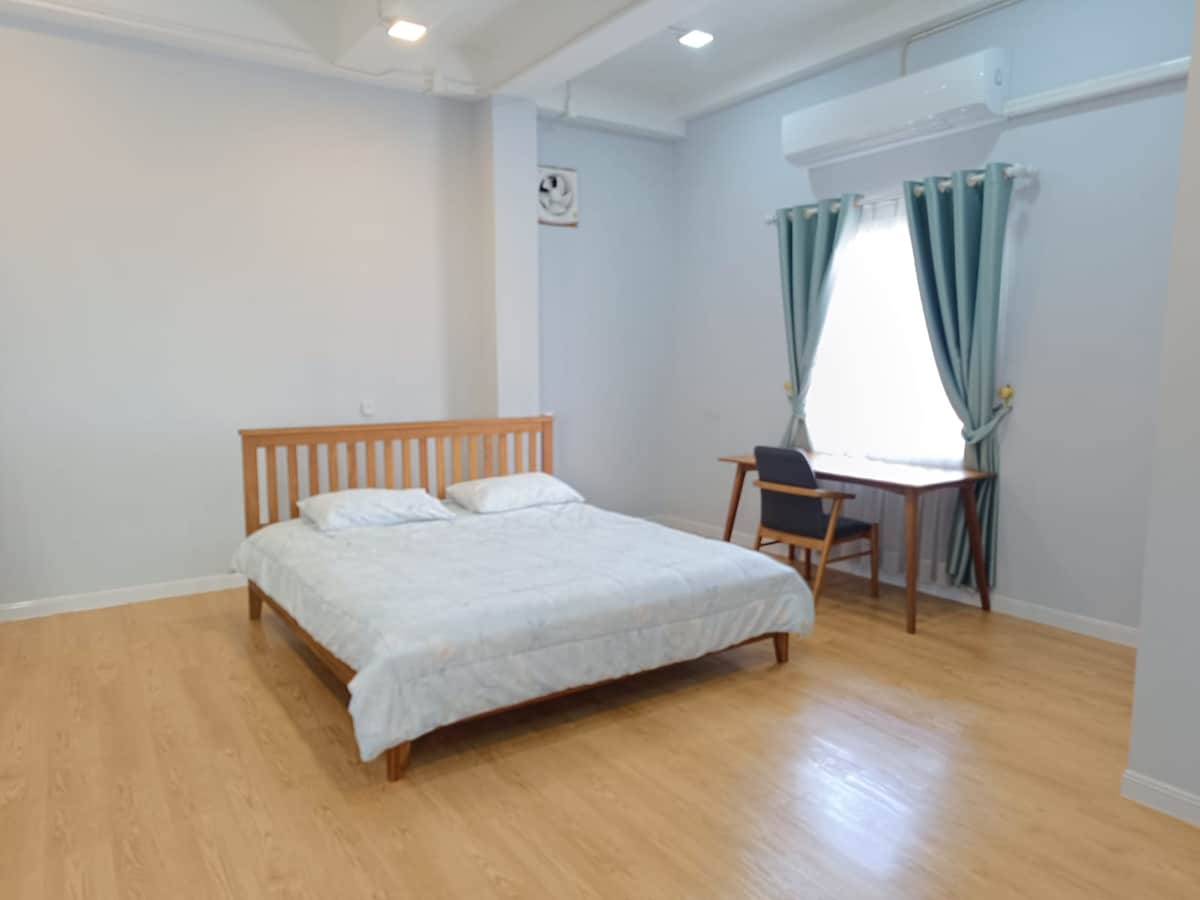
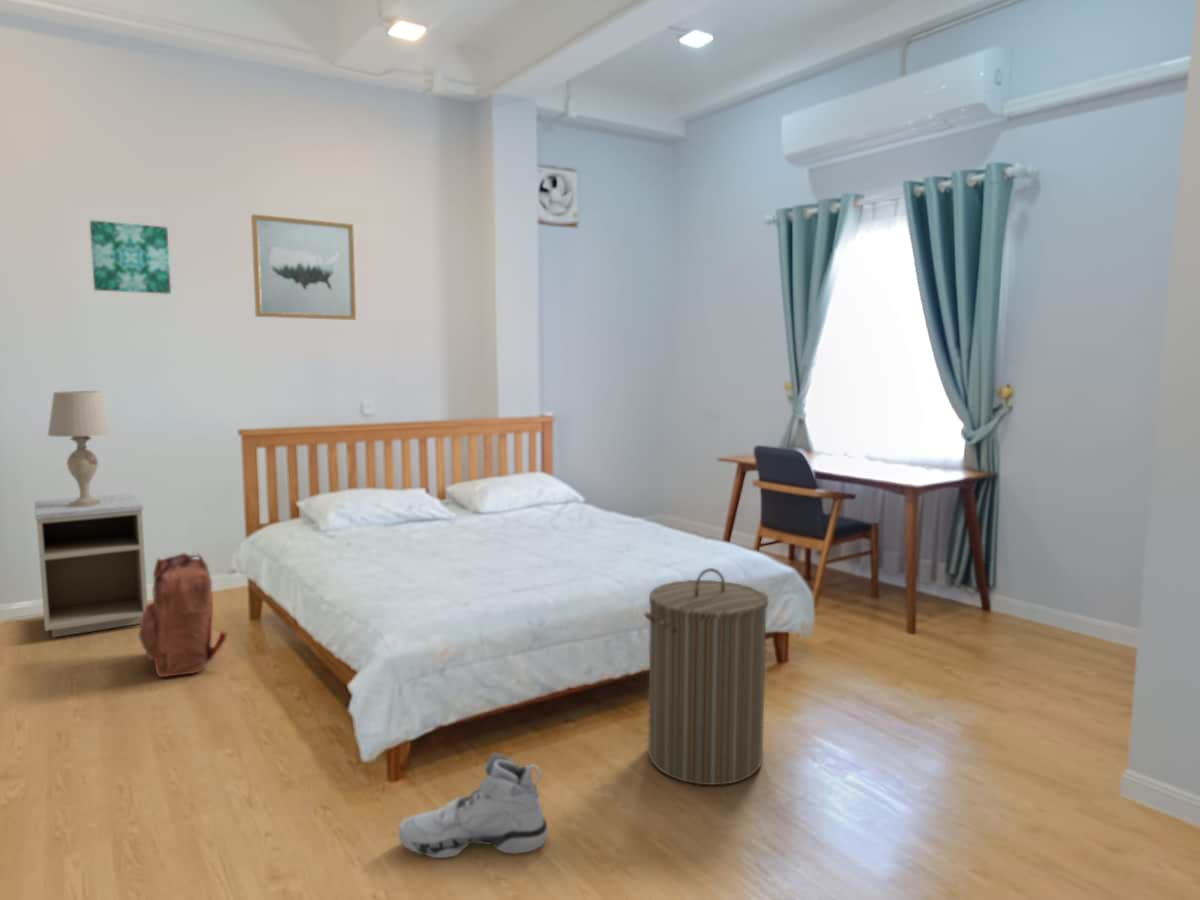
+ backpack [138,552,229,679]
+ laundry hamper [643,567,769,786]
+ table lamp [47,390,114,507]
+ sneaker [397,752,549,859]
+ nightstand [34,492,148,639]
+ wall art [250,213,357,321]
+ wall art [89,219,172,295]
